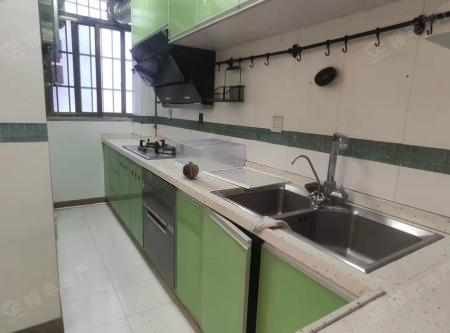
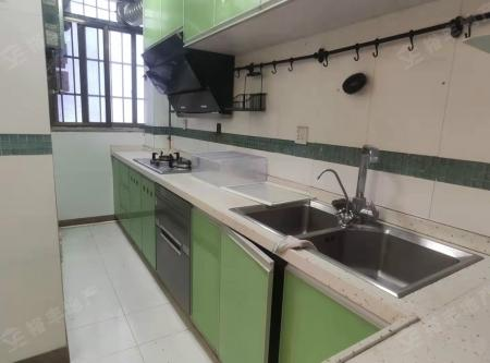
- fruit [181,160,200,179]
